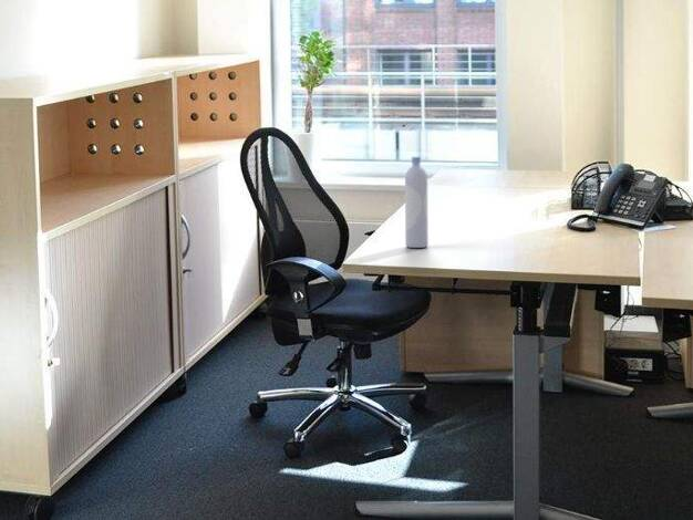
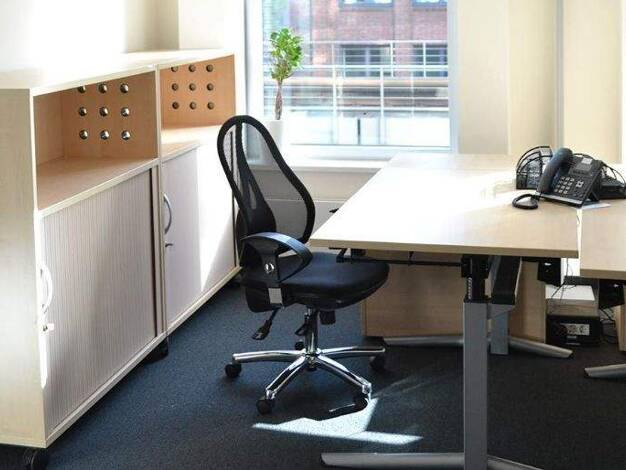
- bottle [404,155,430,249]
